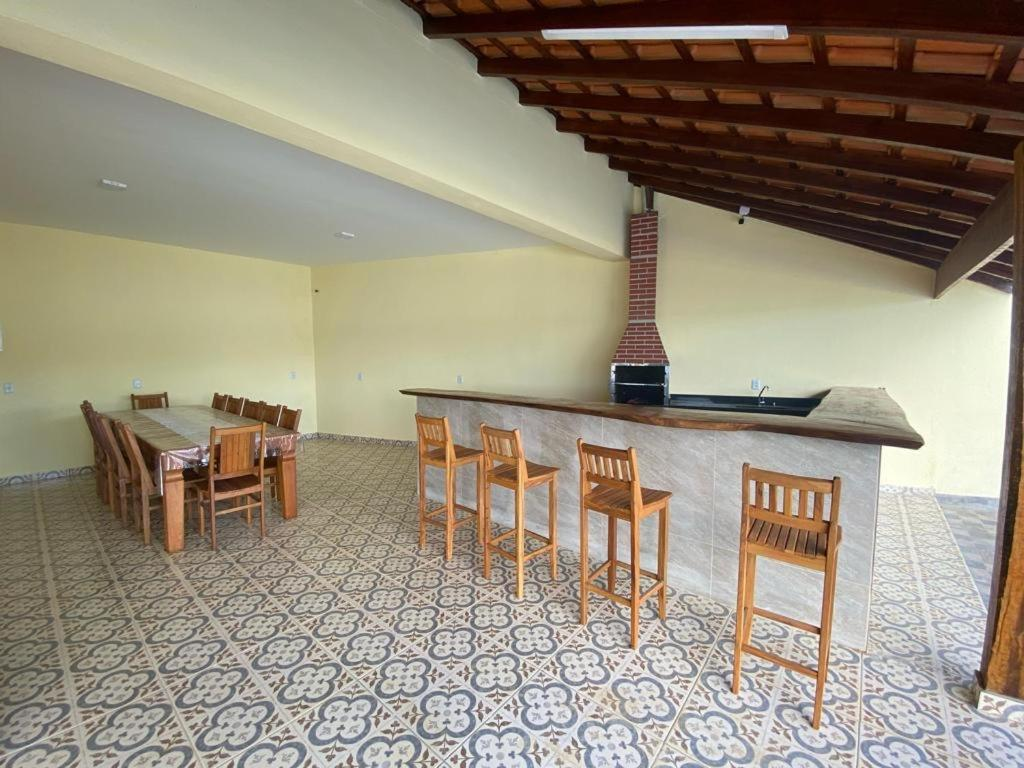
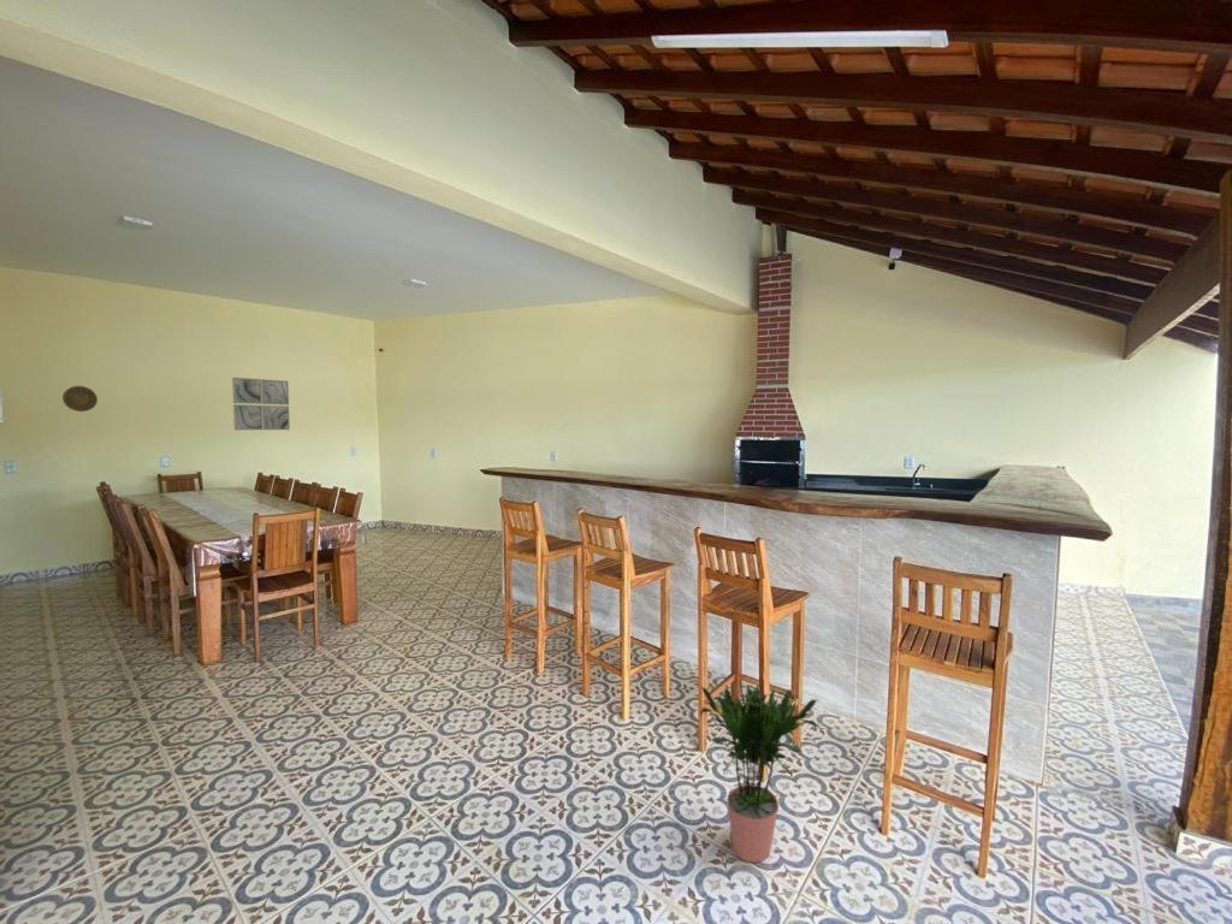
+ potted plant [699,680,818,864]
+ wall art [231,377,291,431]
+ decorative plate [61,385,99,413]
